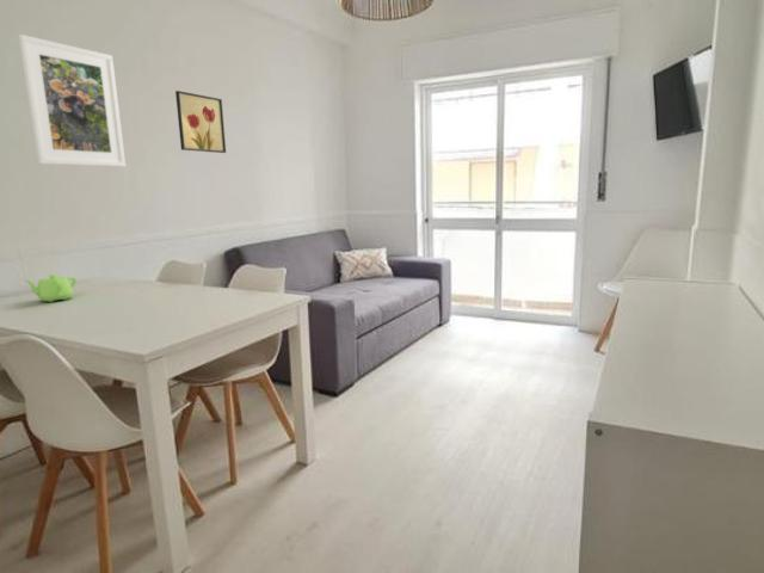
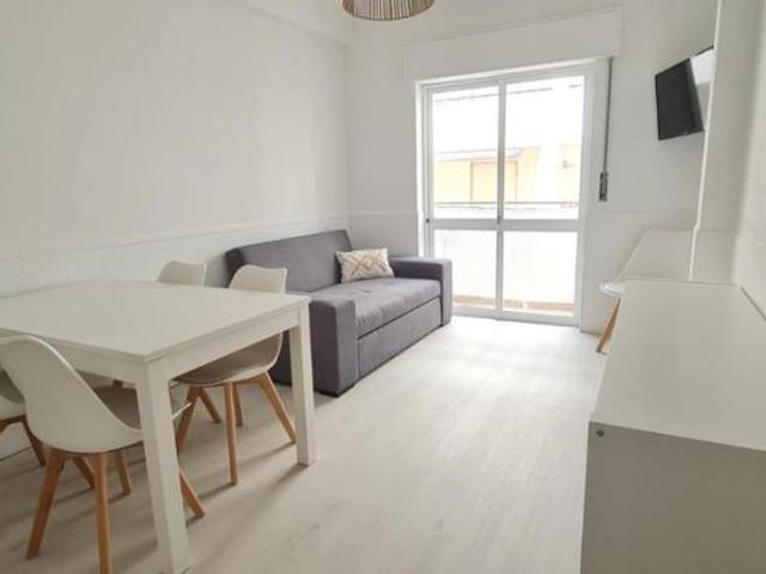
- wall art [174,90,227,154]
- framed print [18,33,127,168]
- teapot [24,273,78,303]
